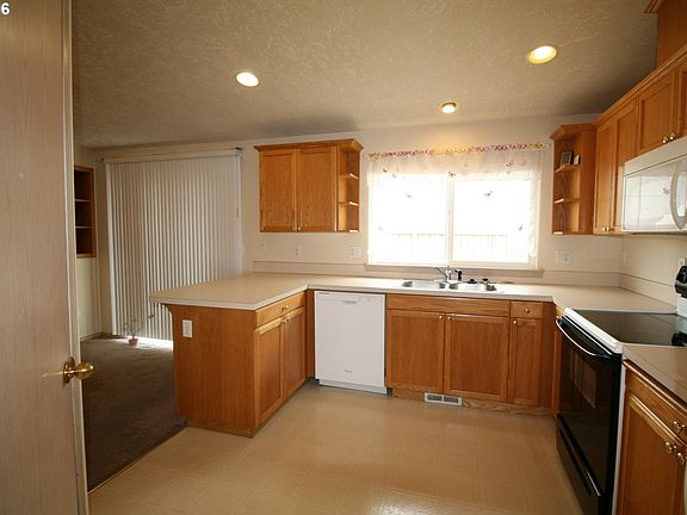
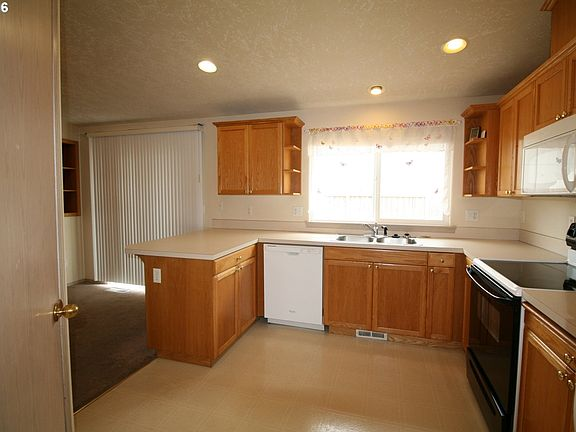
- potted plant [122,312,156,348]
